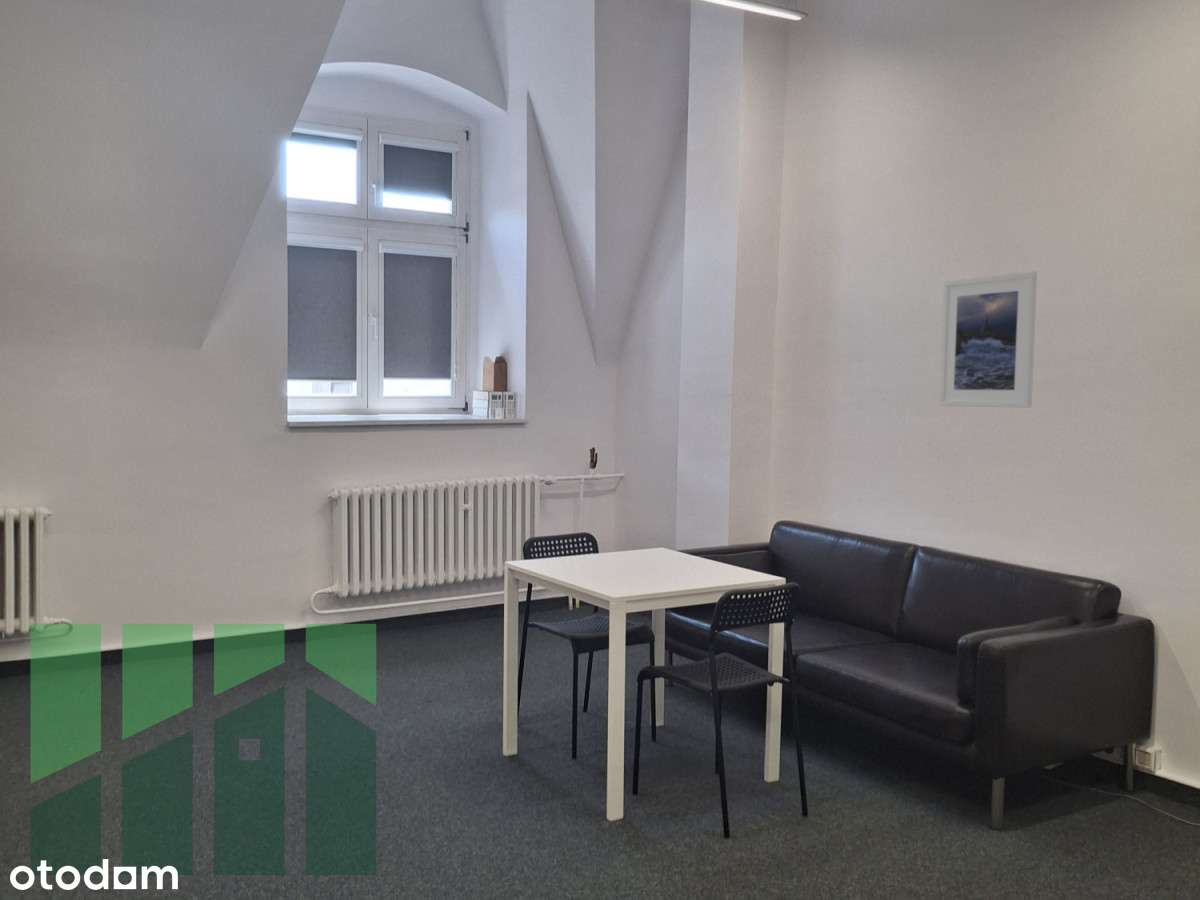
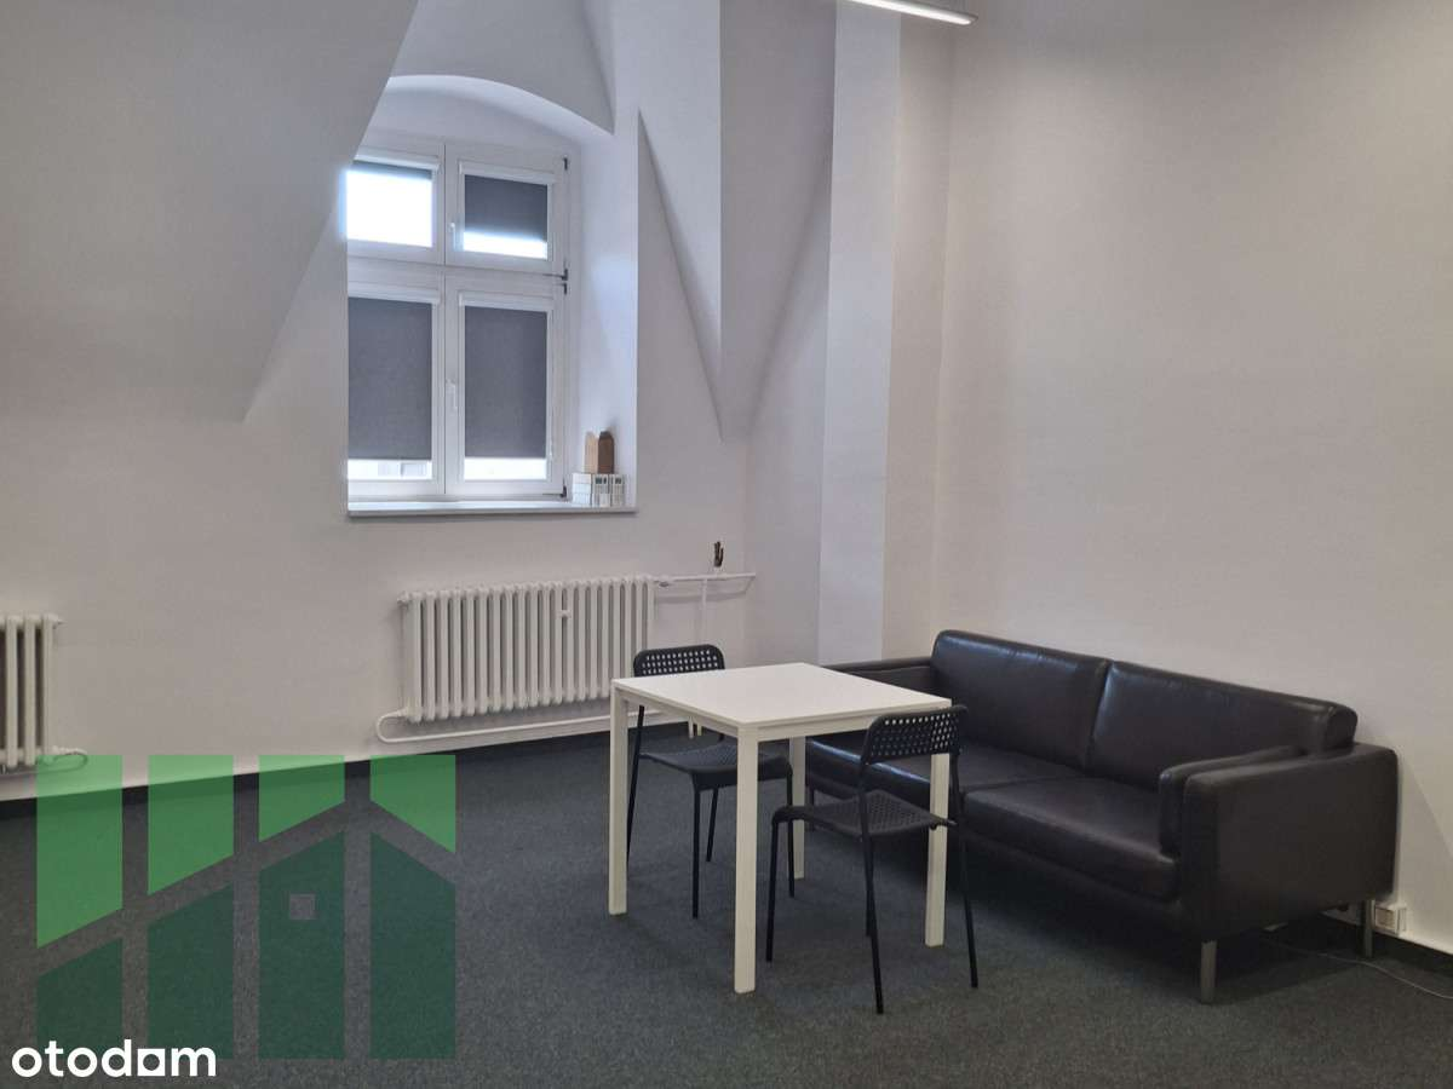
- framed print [938,270,1038,409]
